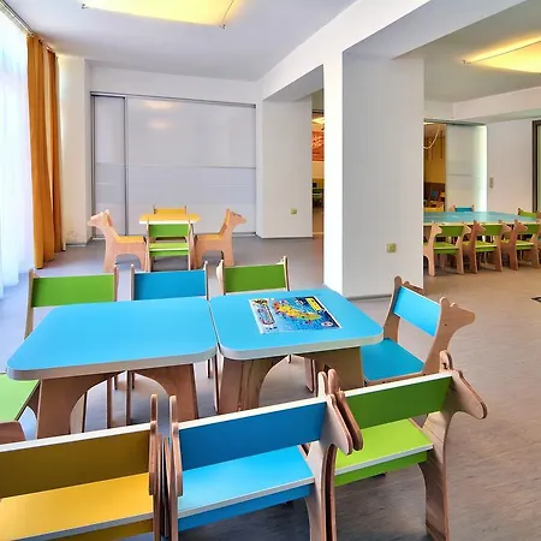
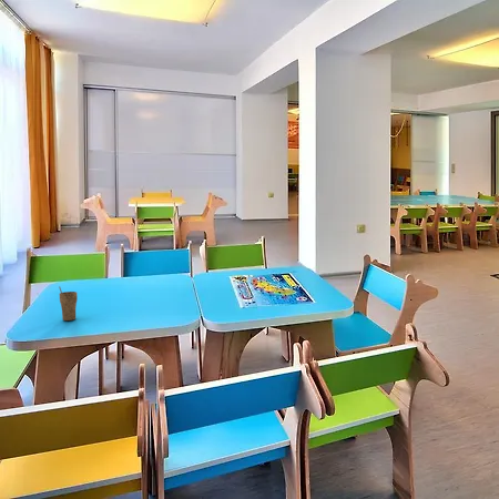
+ cup [58,286,79,322]
